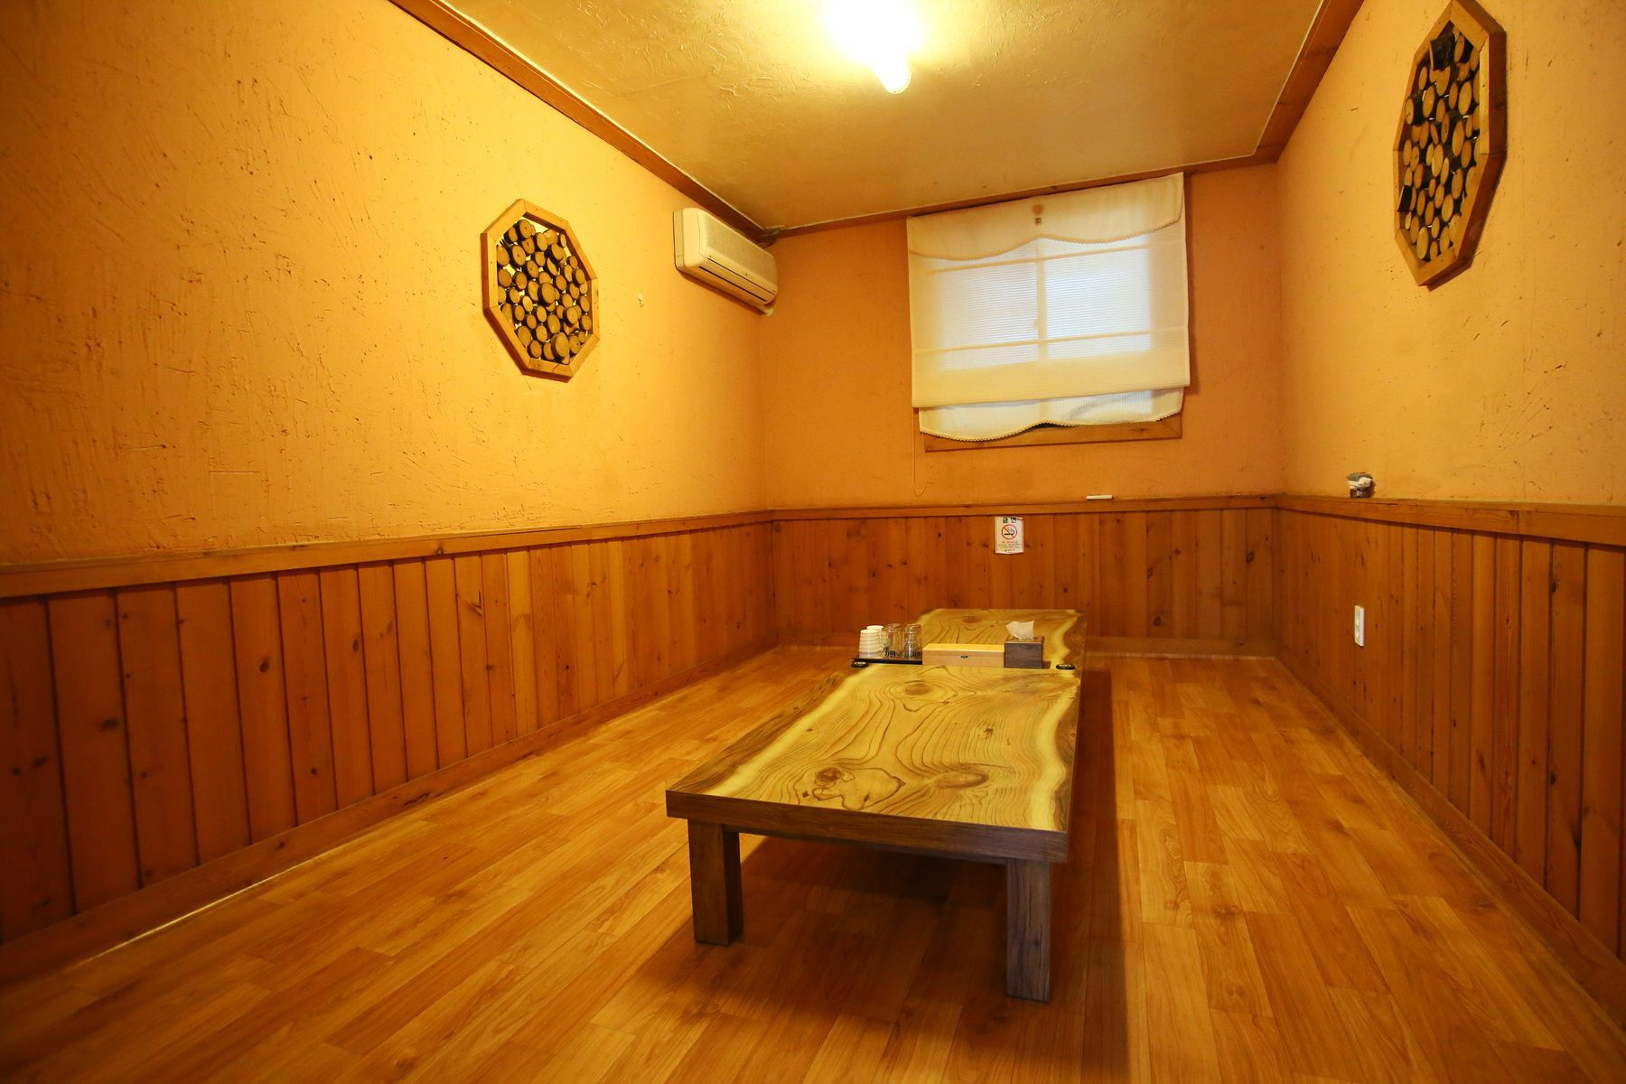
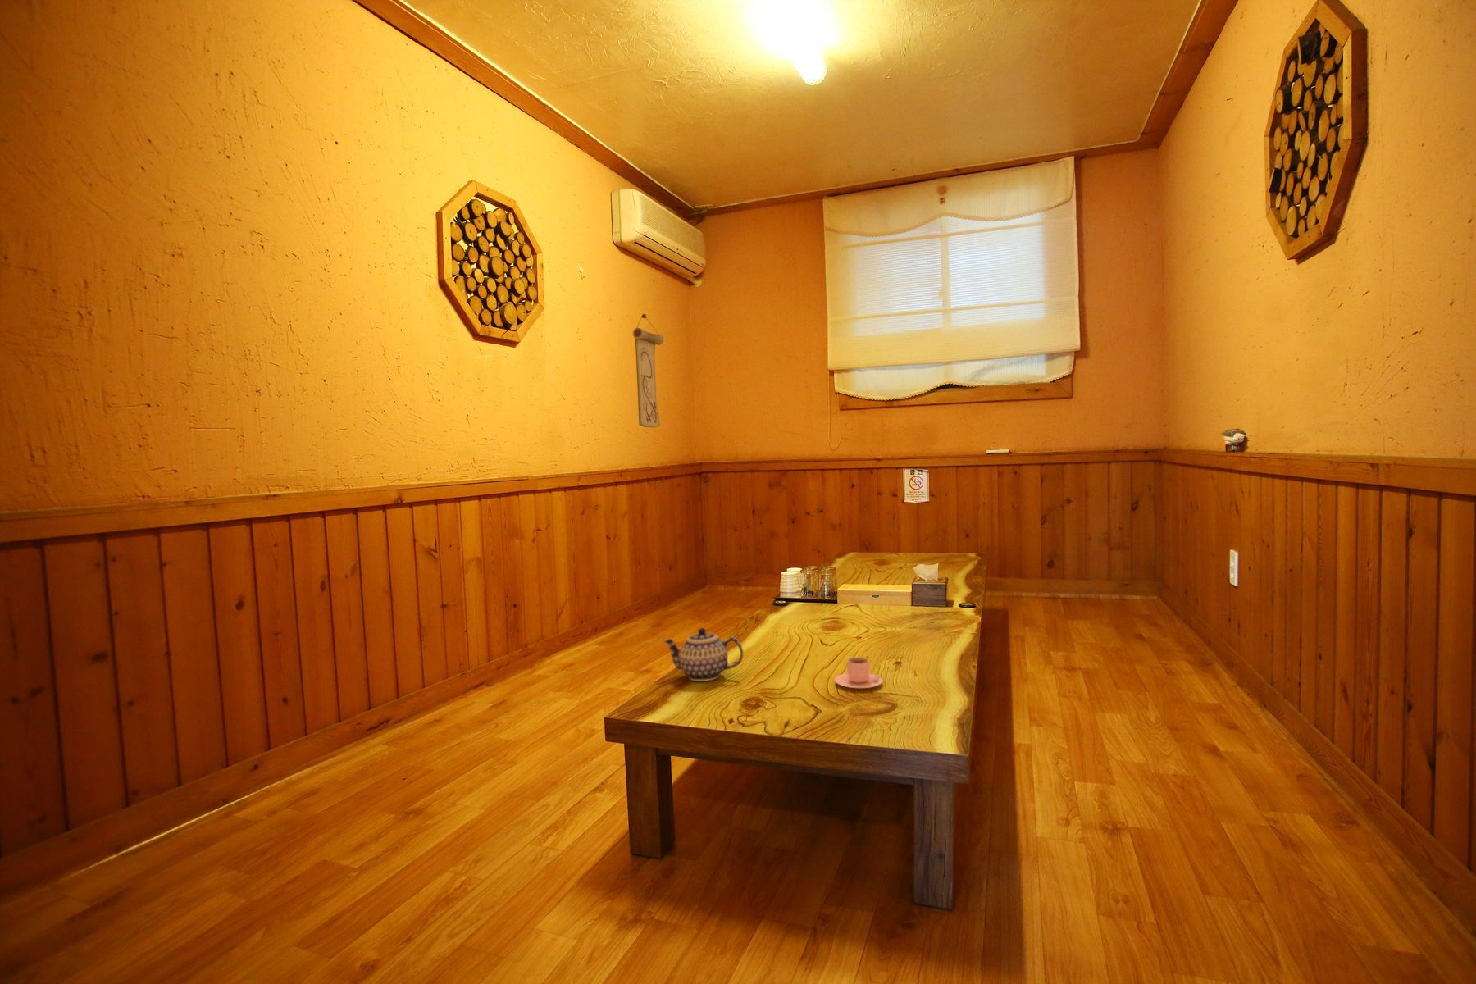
+ teacup [834,657,883,689]
+ teapot [662,627,743,682]
+ wall scroll [633,313,664,429]
